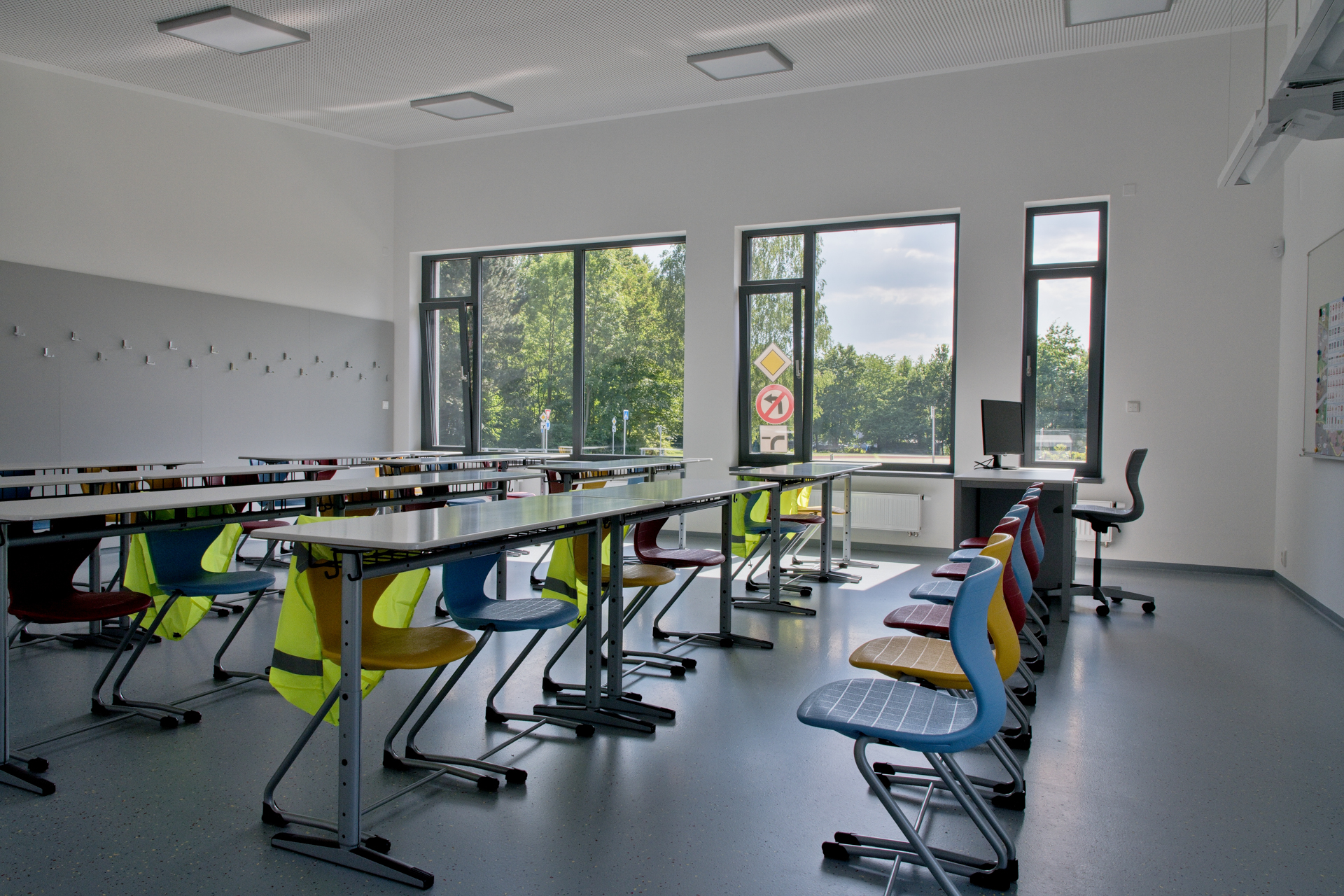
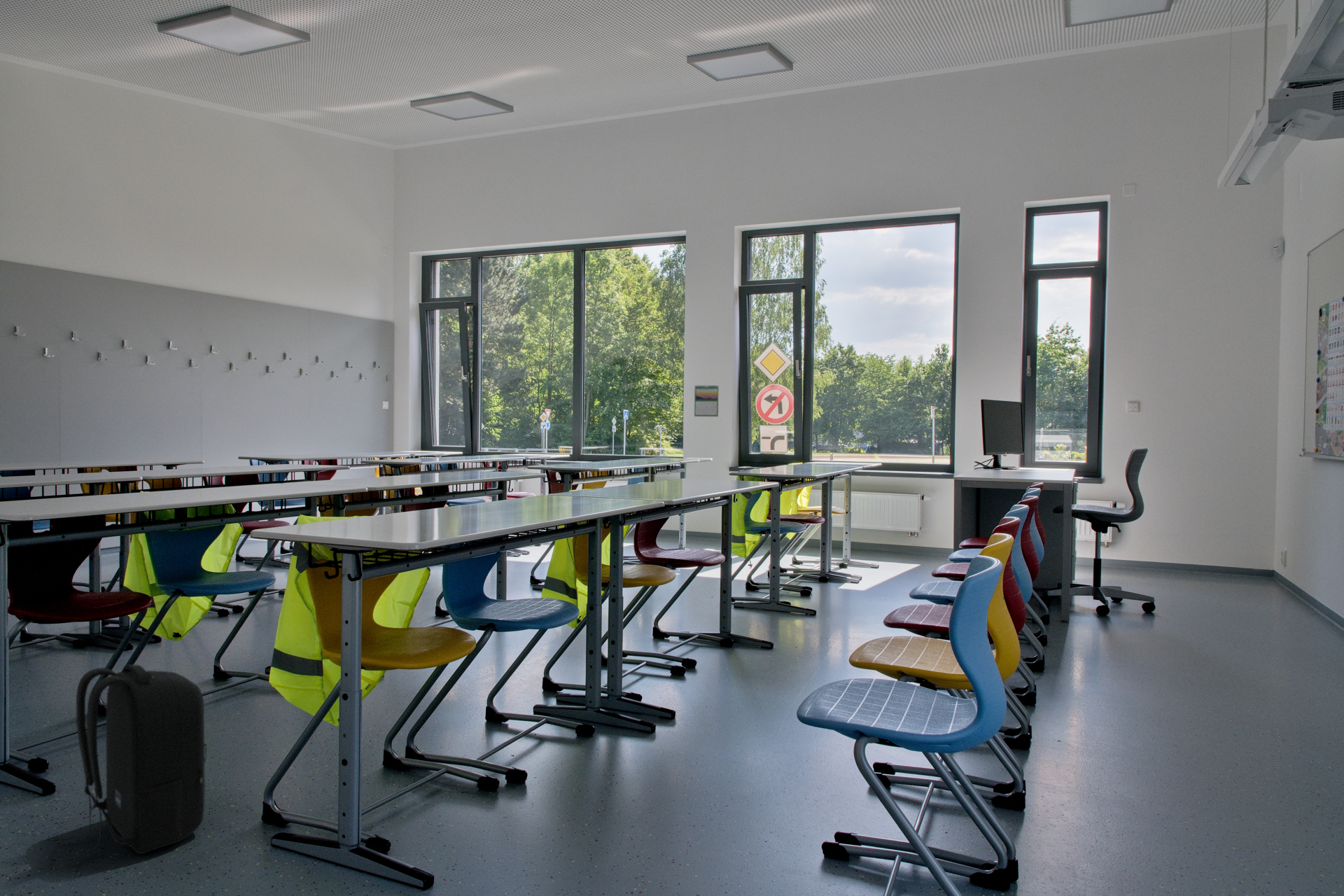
+ calendar [694,384,720,417]
+ backpack [52,664,207,863]
